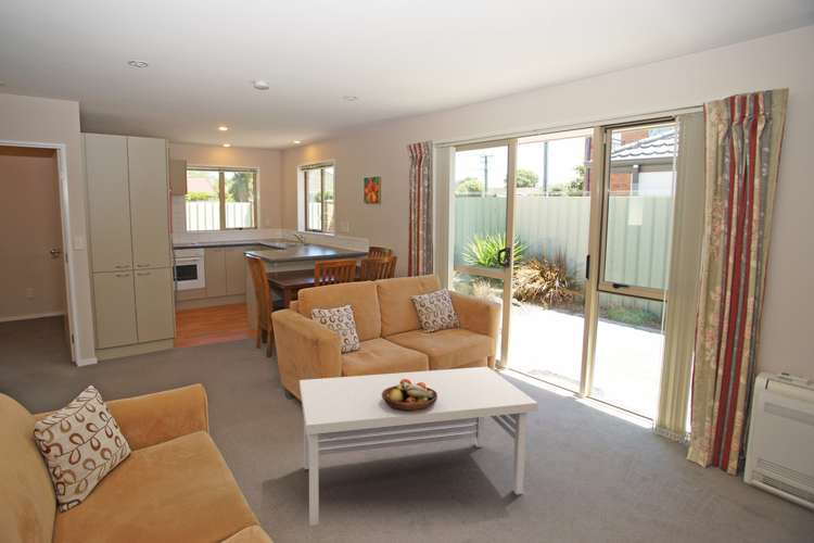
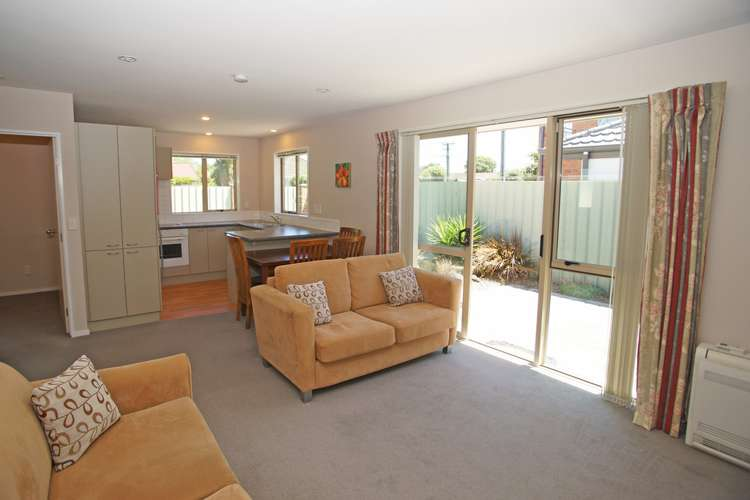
- coffee table [298,366,539,527]
- fruit bowl [382,379,437,412]
